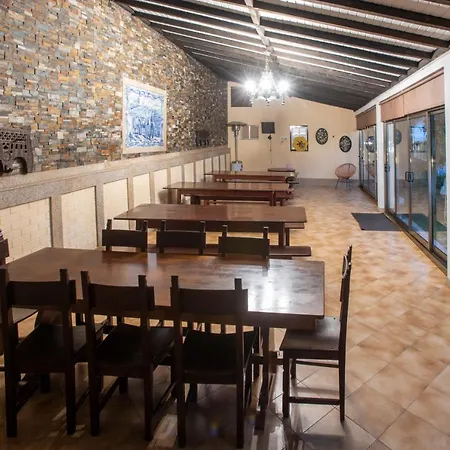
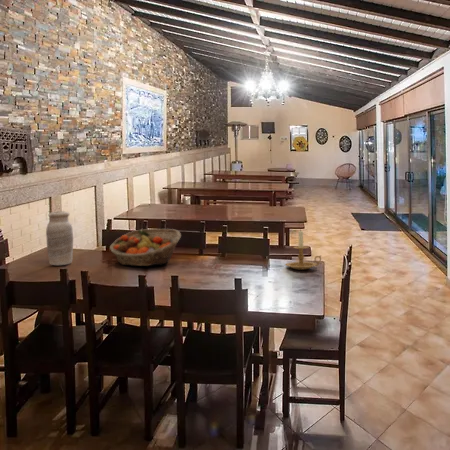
+ fruit basket [109,228,182,267]
+ vase [45,210,74,266]
+ candle holder [284,228,322,271]
